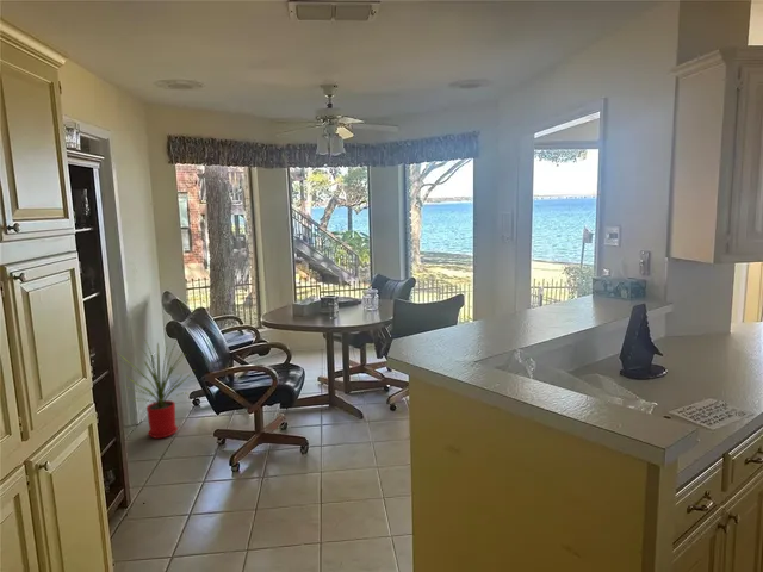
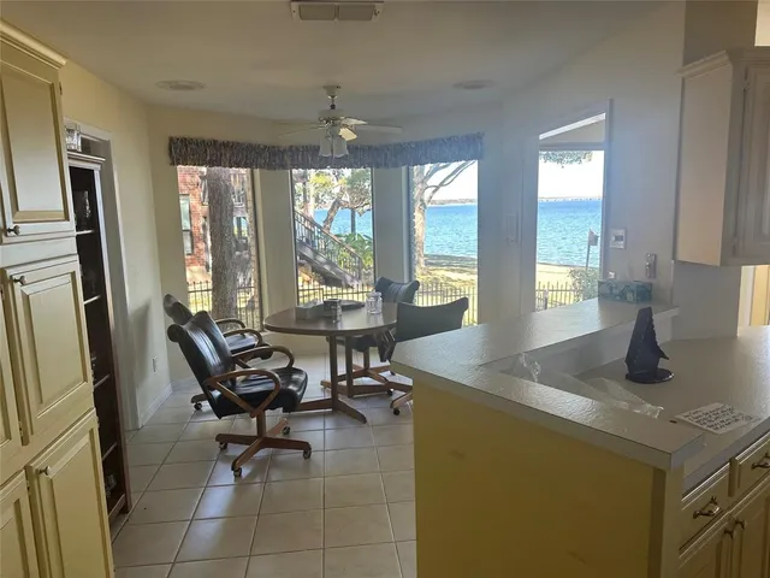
- house plant [118,337,194,440]
